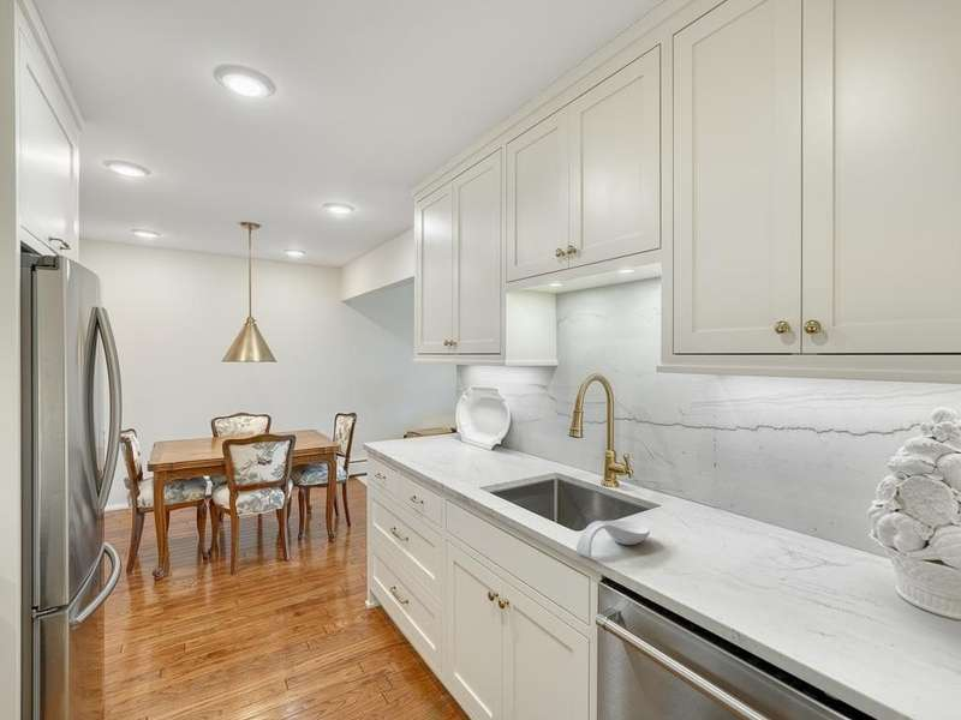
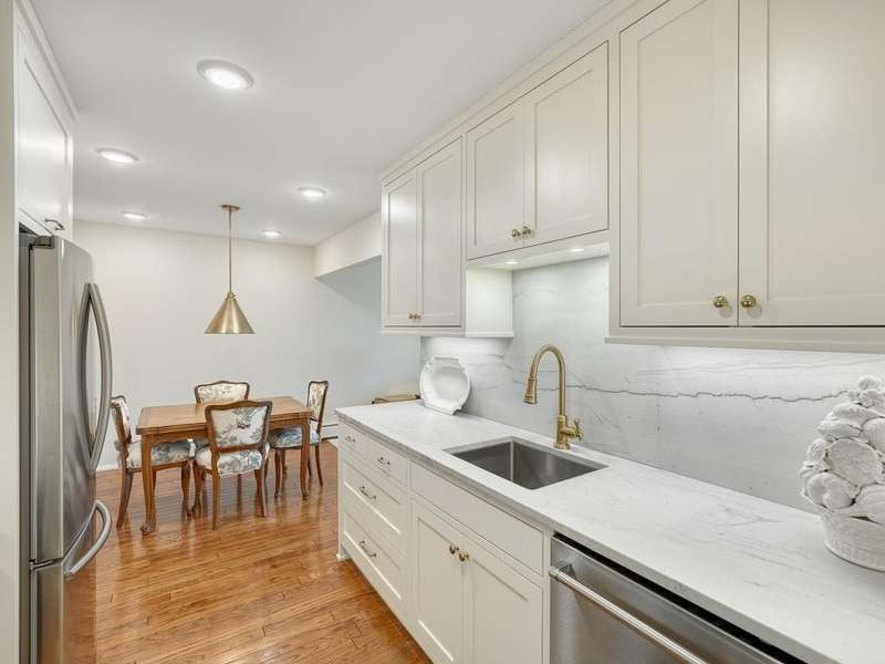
- spoon rest [575,520,651,559]
